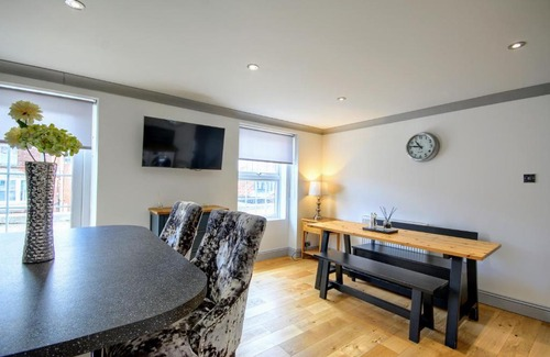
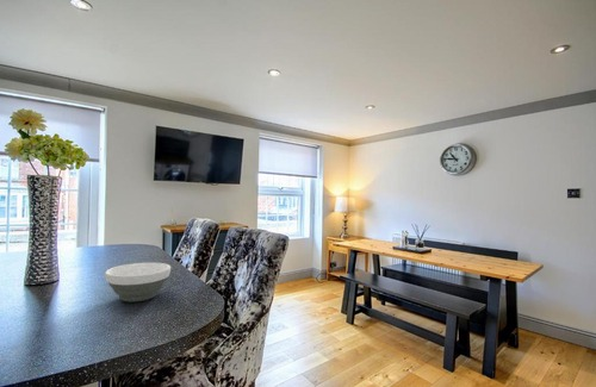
+ bowl [105,262,172,304]
